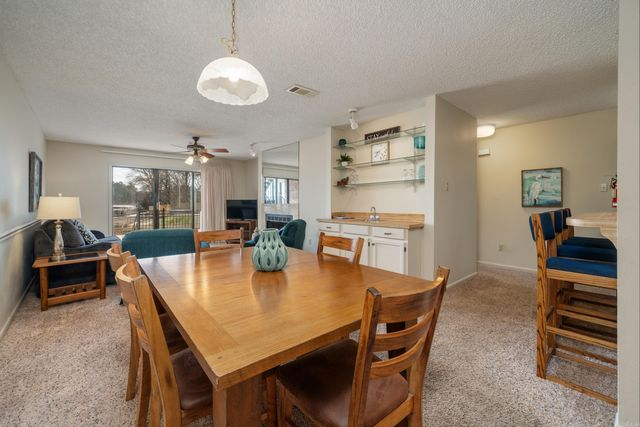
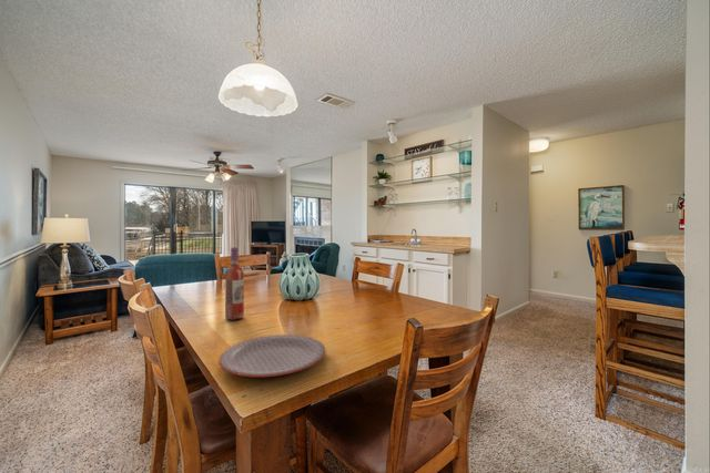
+ plate [217,333,326,378]
+ wine bottle [224,246,245,321]
